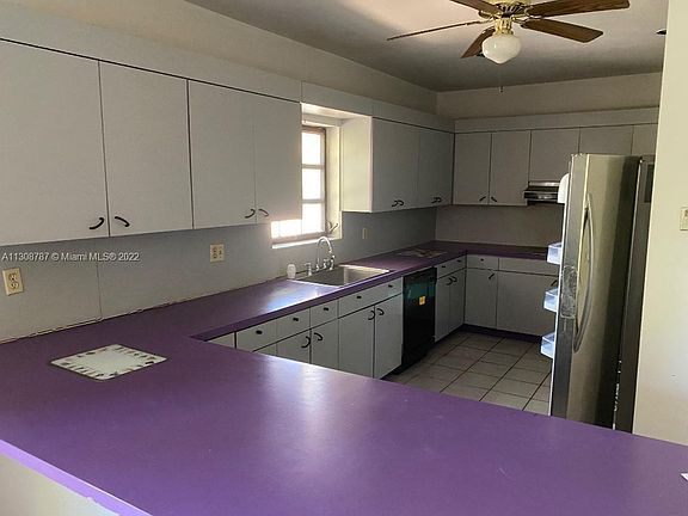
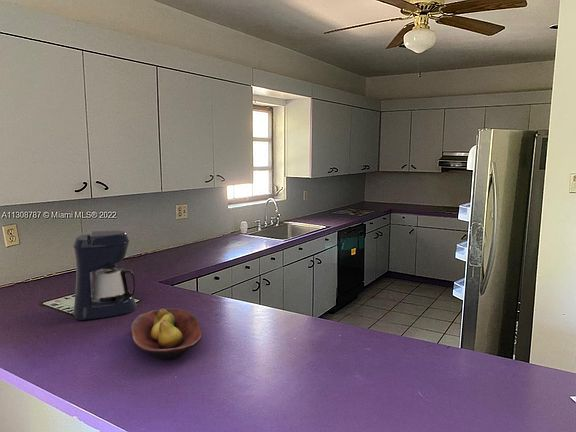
+ fruit bowl [129,307,203,361]
+ coffee maker [72,229,138,321]
